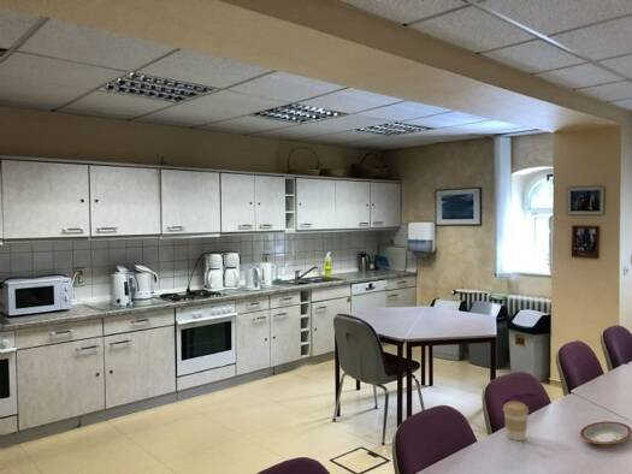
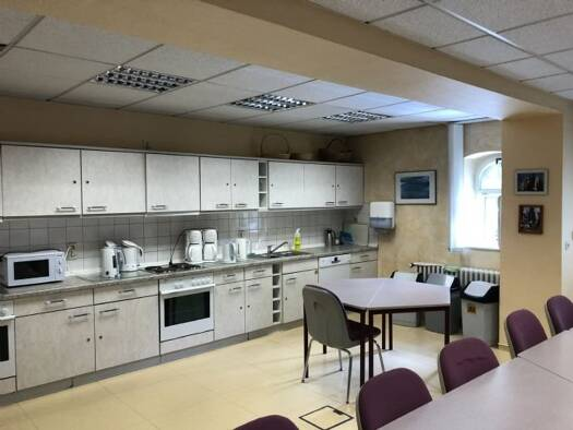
- plate [579,420,632,445]
- coffee cup [502,401,530,442]
